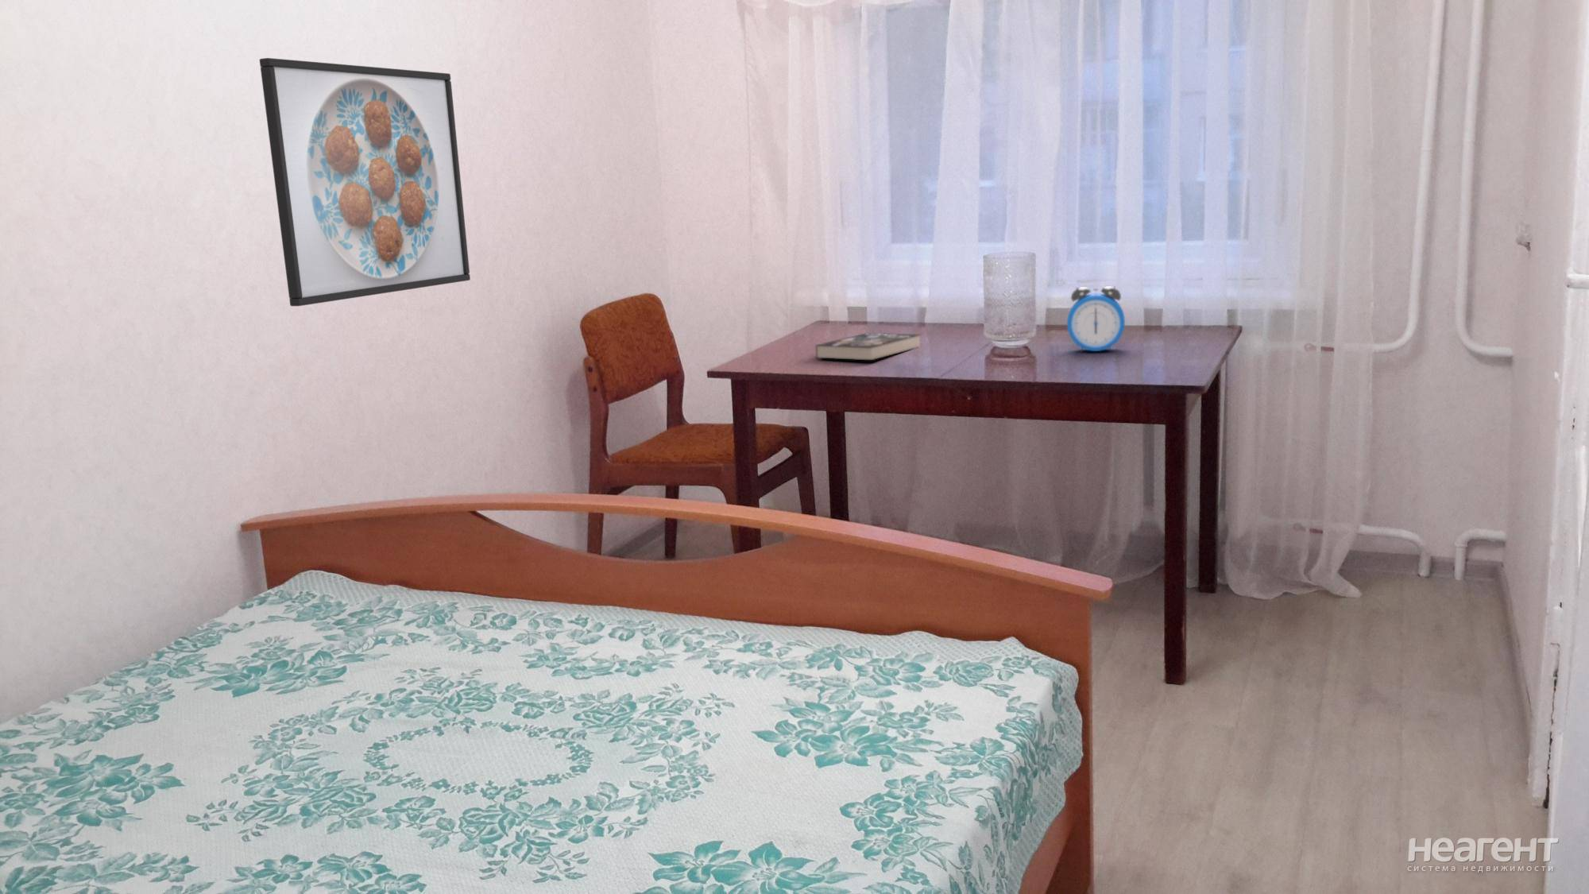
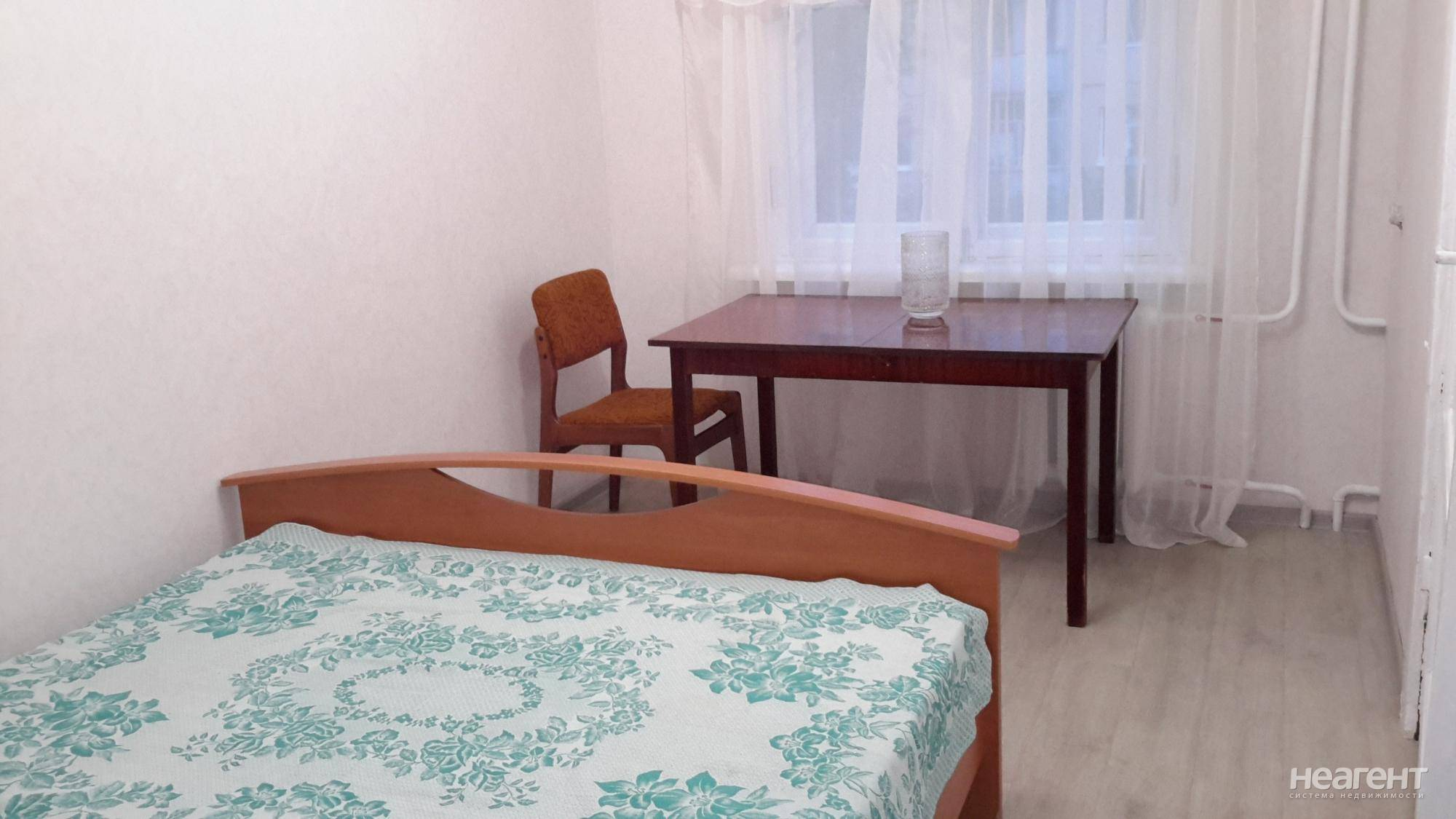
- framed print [259,57,471,307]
- alarm clock [1066,285,1126,353]
- book [815,332,921,361]
